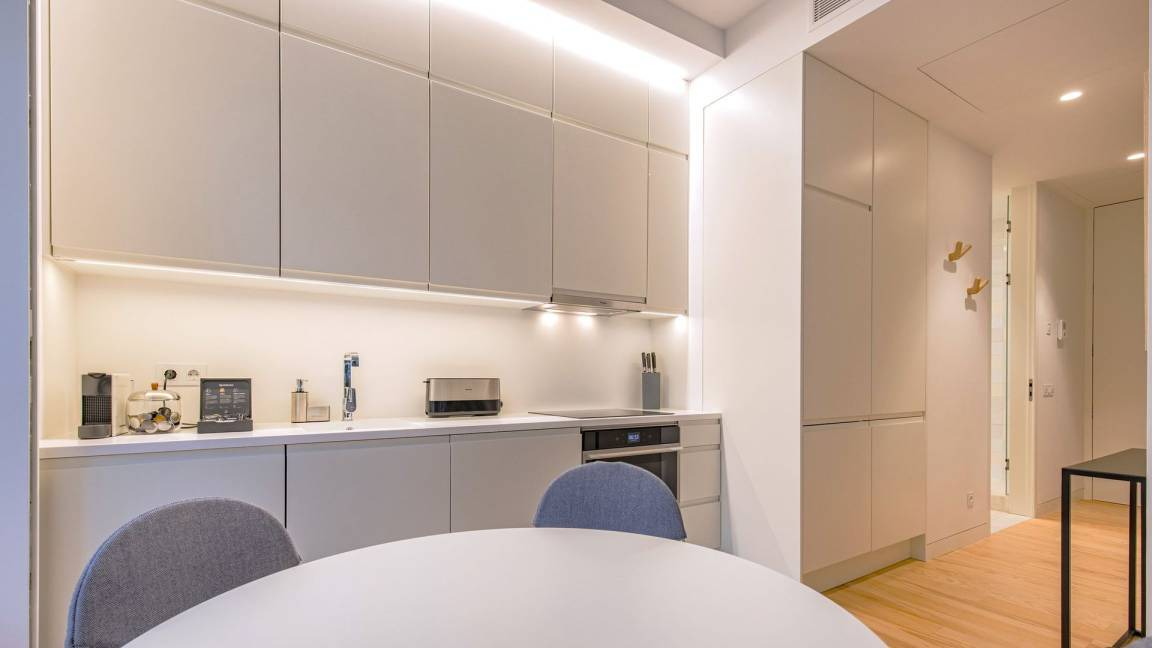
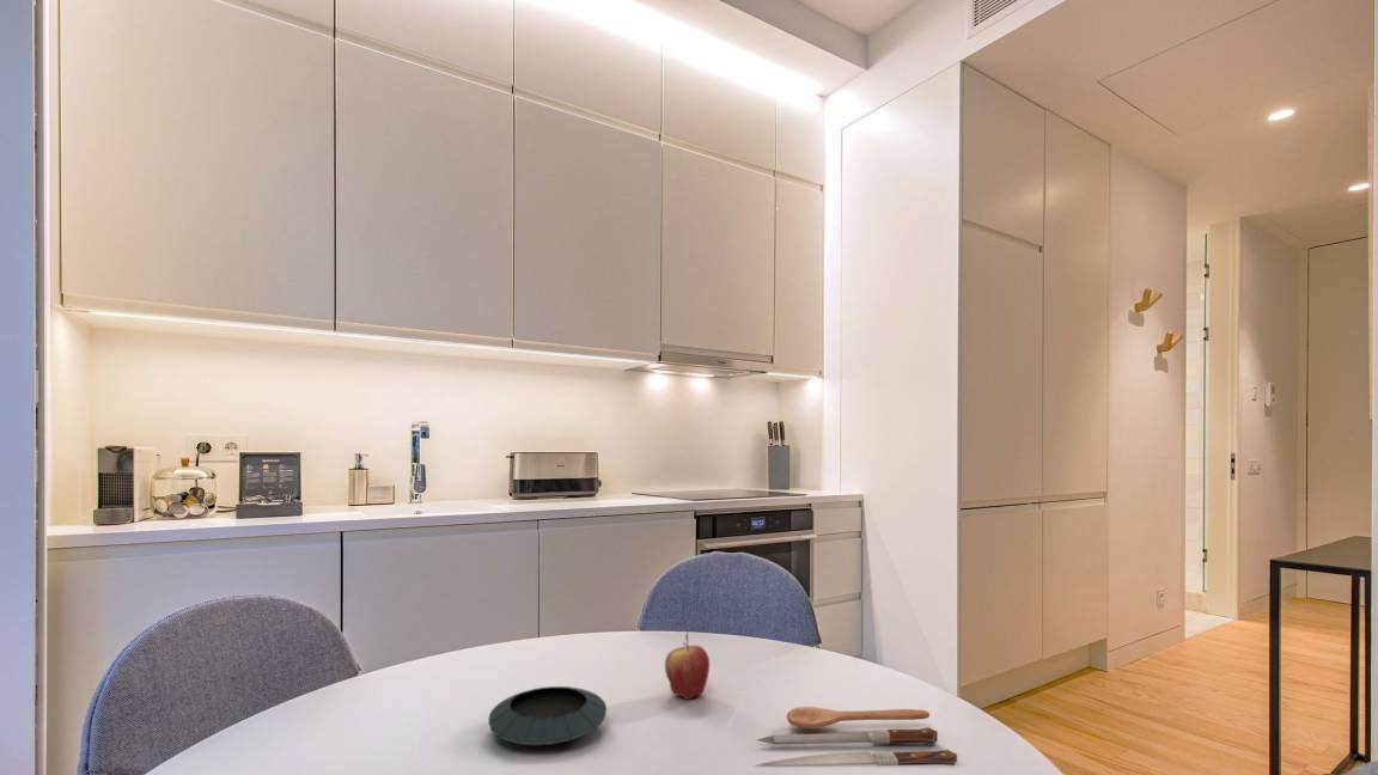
+ fruit [664,624,711,701]
+ spoon [755,706,958,767]
+ saucer [487,685,608,746]
